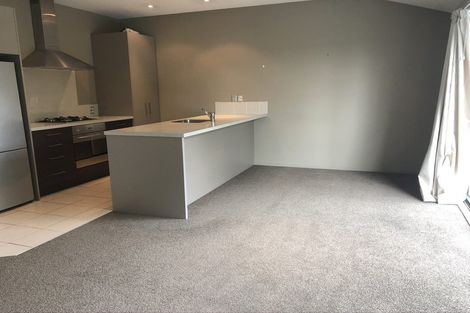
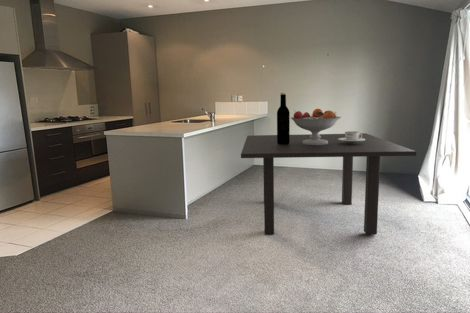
+ kitchen table [240,92,417,236]
